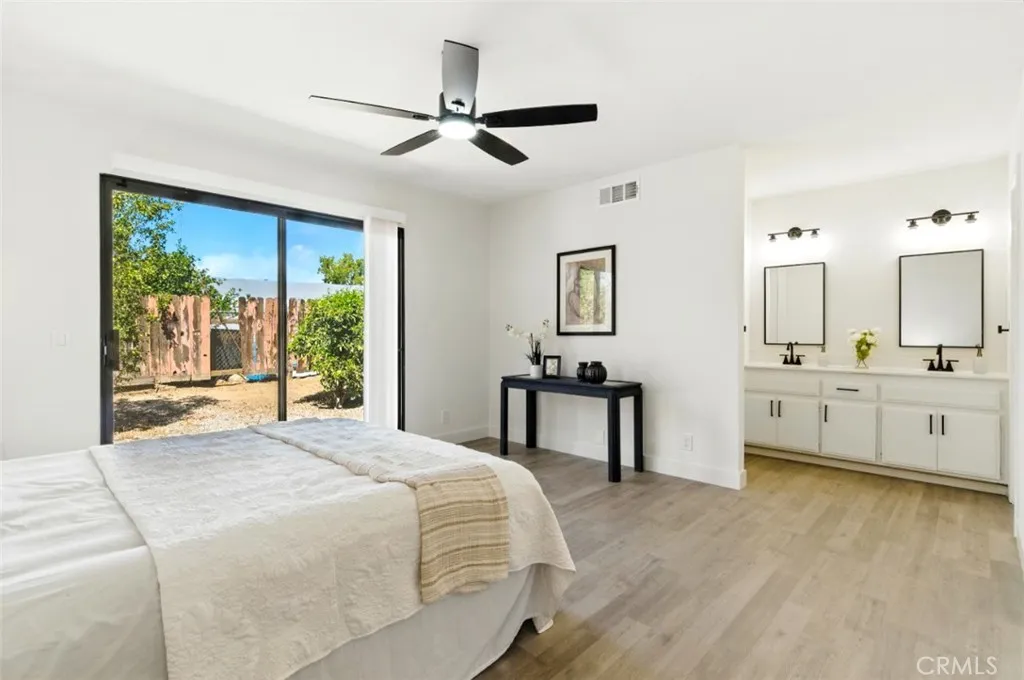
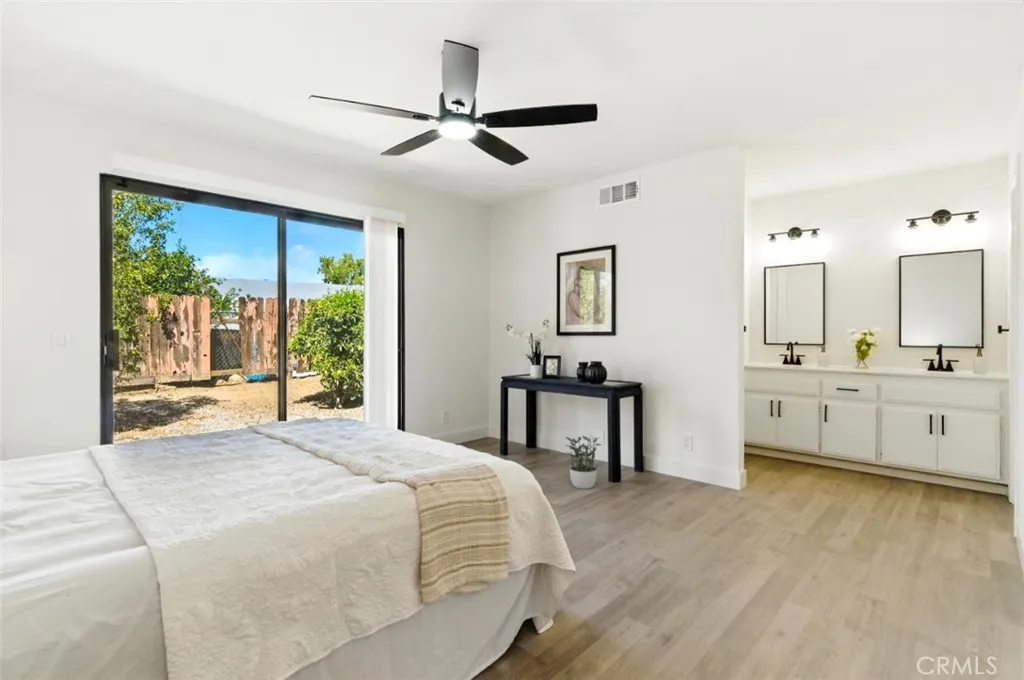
+ potted plant [564,433,602,490]
